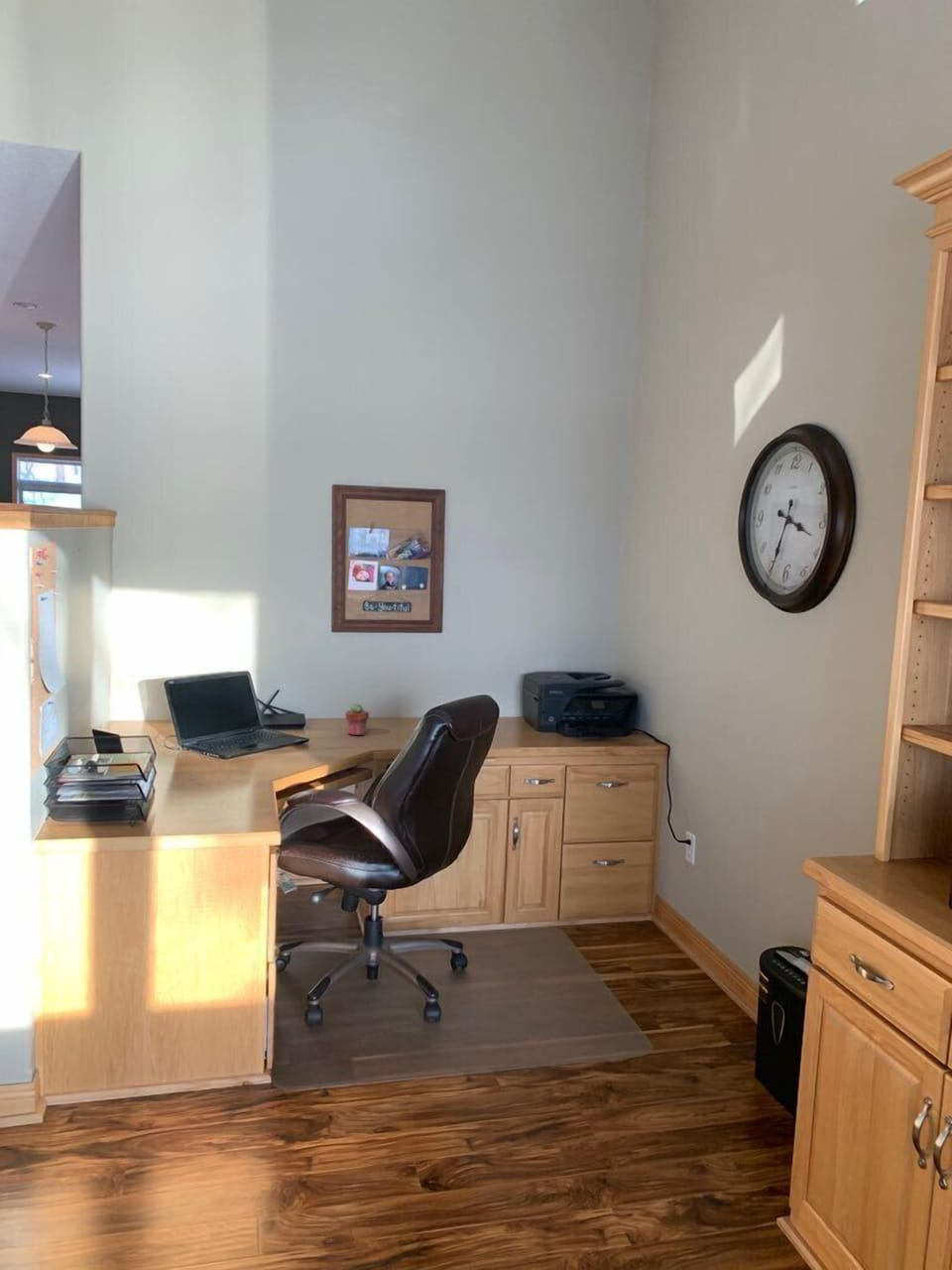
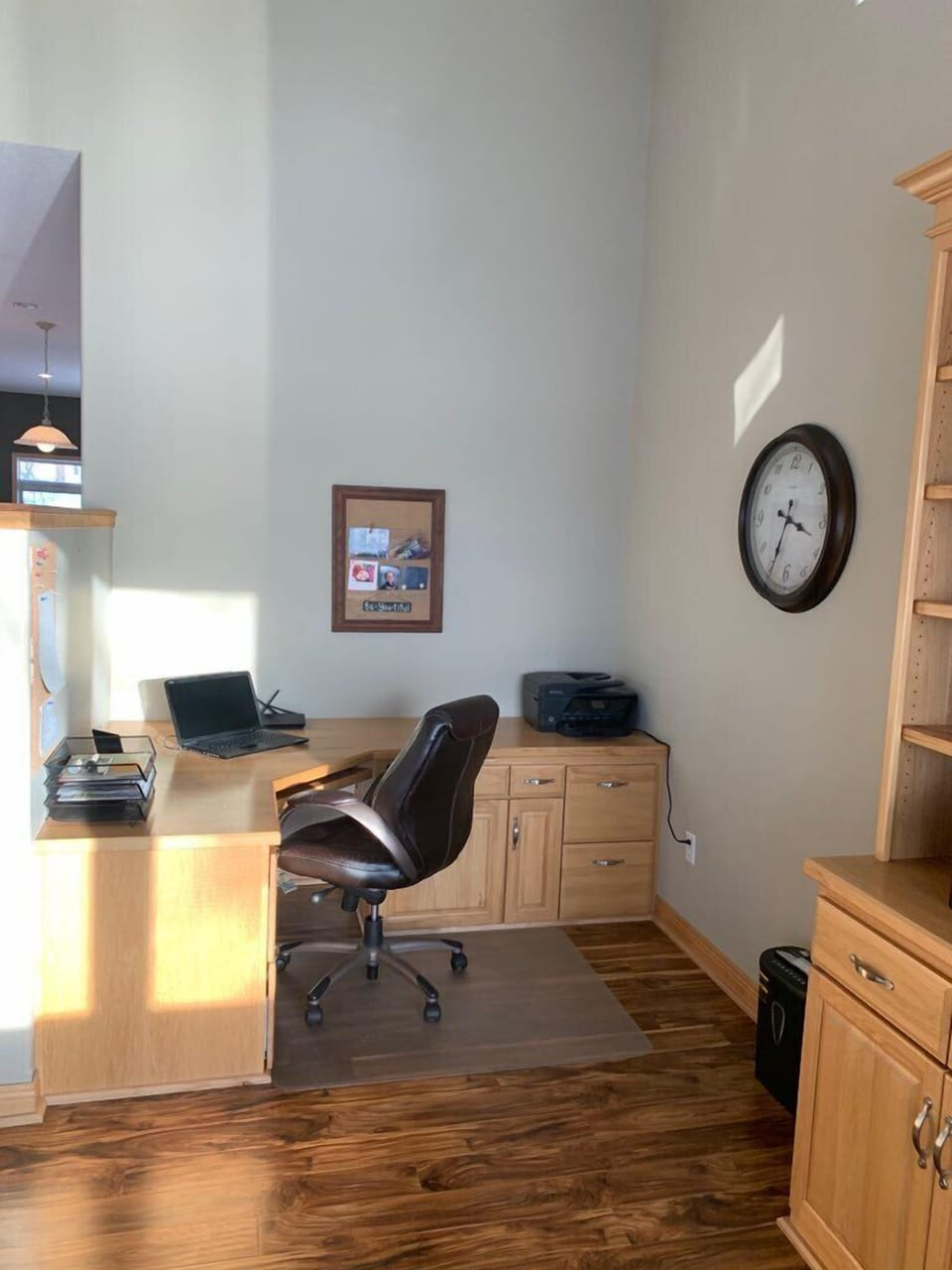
- potted succulent [344,702,370,736]
